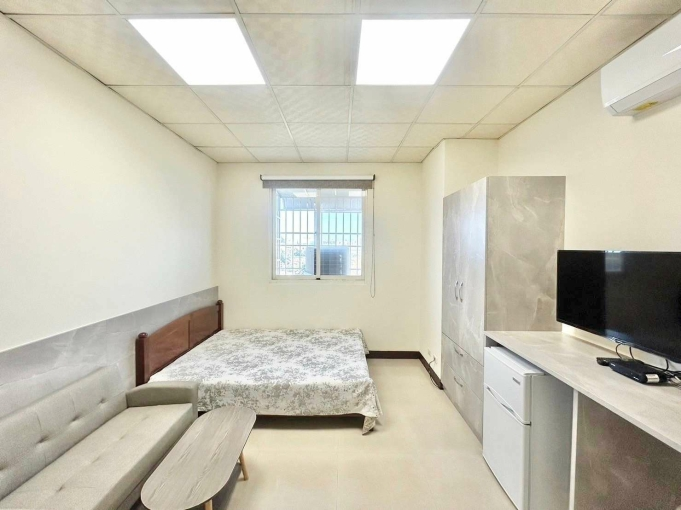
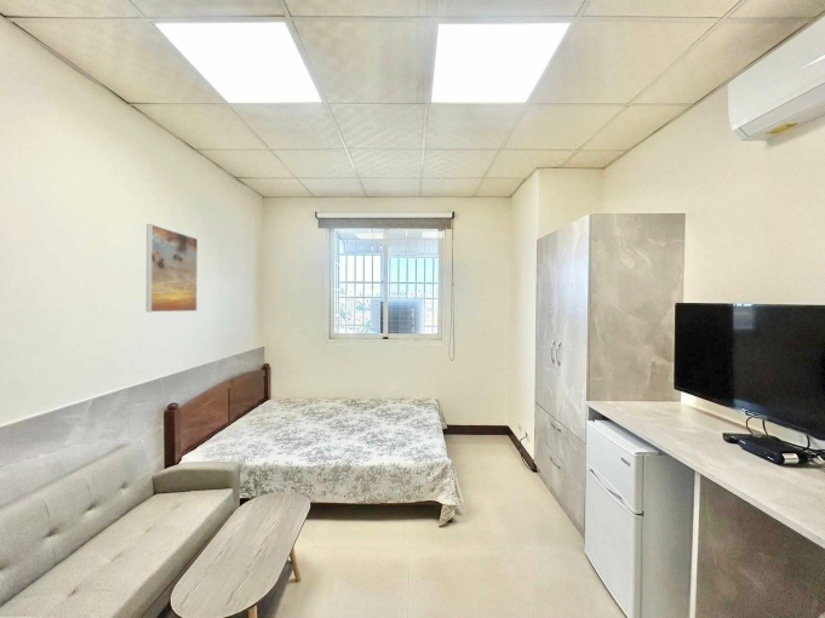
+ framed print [145,223,199,313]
